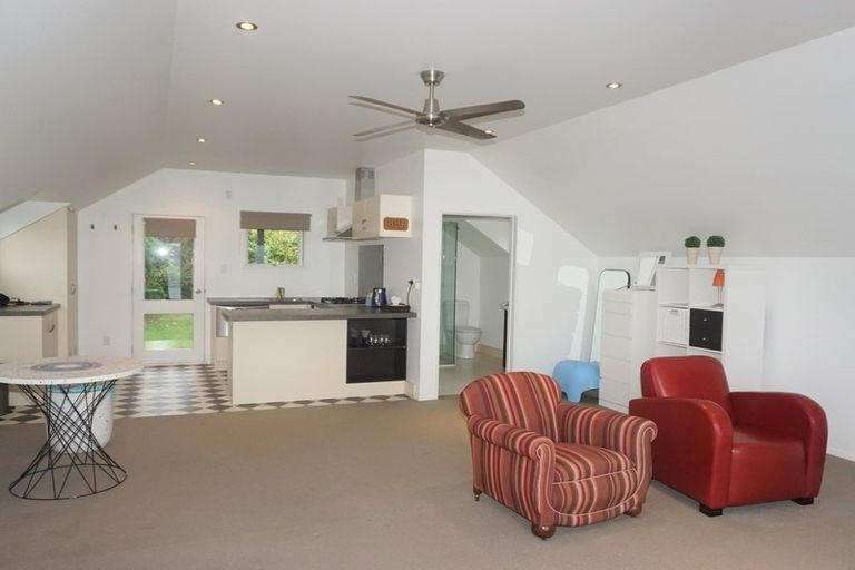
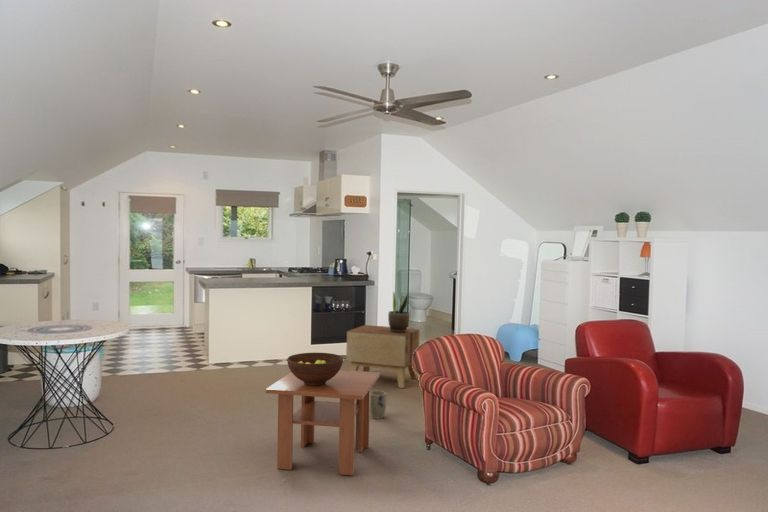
+ plant pot [369,390,387,420]
+ fruit bowl [286,352,344,386]
+ potted plant [387,290,411,333]
+ side table [345,324,421,389]
+ coffee table [265,369,381,477]
